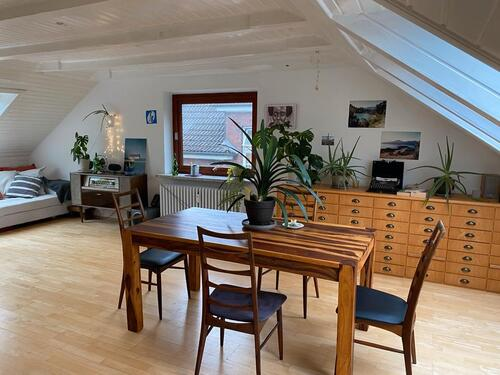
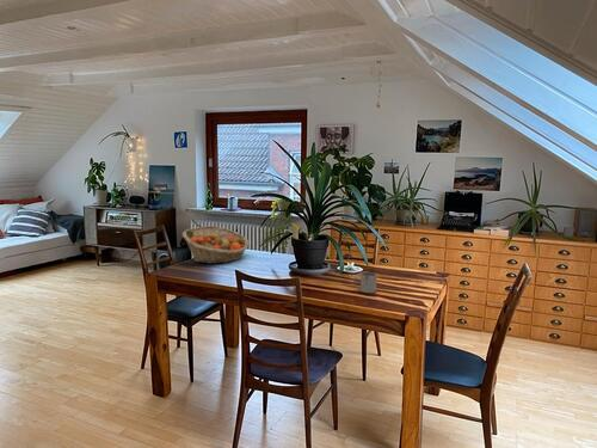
+ fruit basket [181,225,251,265]
+ mug [353,271,377,294]
